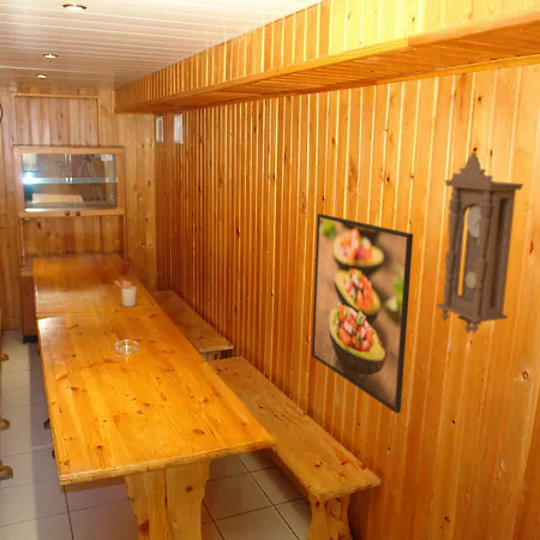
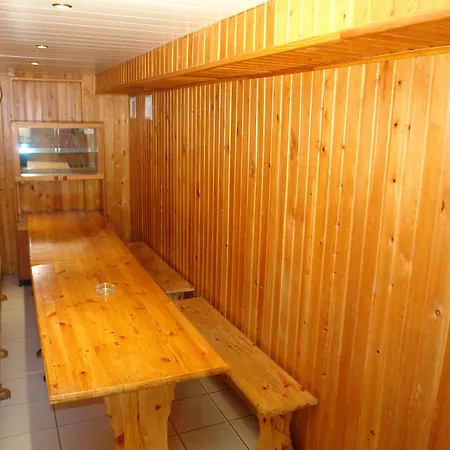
- utensil holder [113,280,137,307]
- pendulum clock [436,151,524,335]
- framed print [311,212,414,414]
